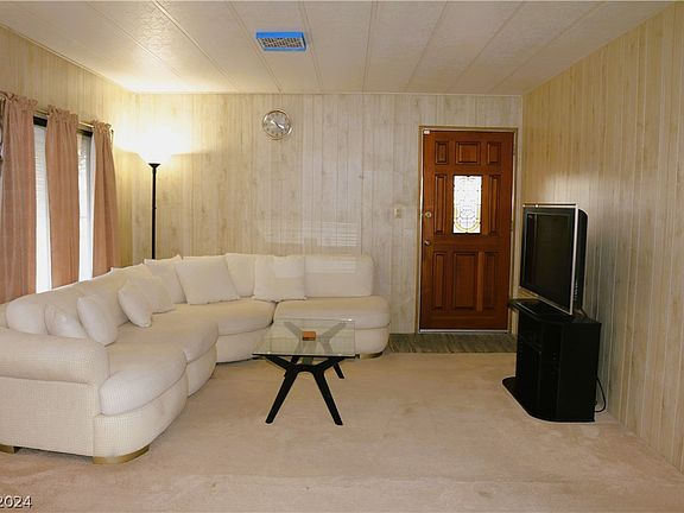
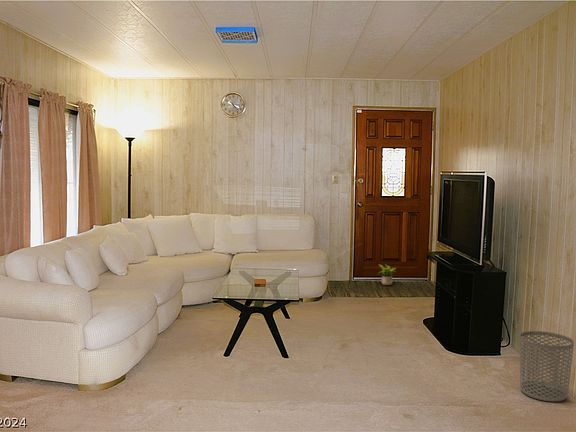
+ waste bin [519,330,575,402]
+ potted plant [376,263,397,286]
